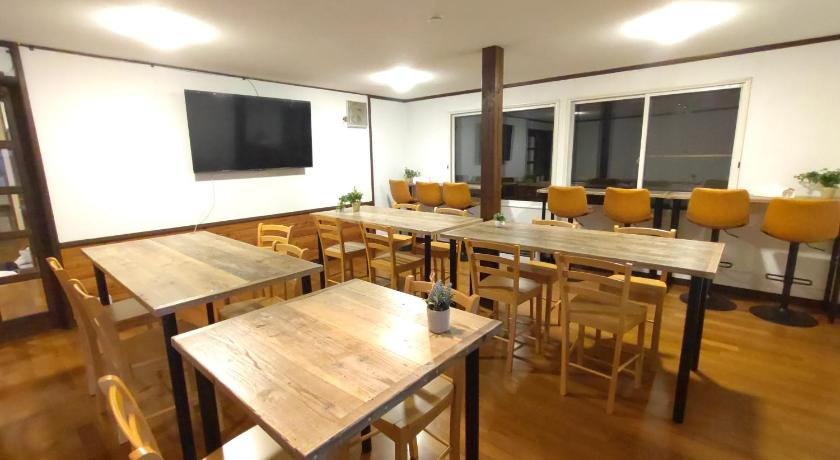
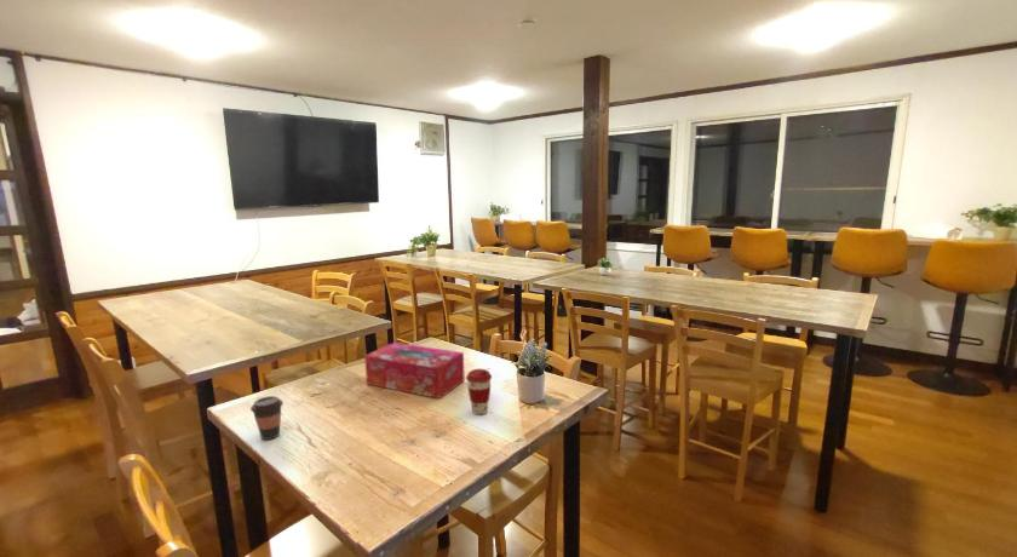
+ tissue box [363,341,466,400]
+ coffee cup [249,395,285,441]
+ coffee cup [465,368,493,415]
